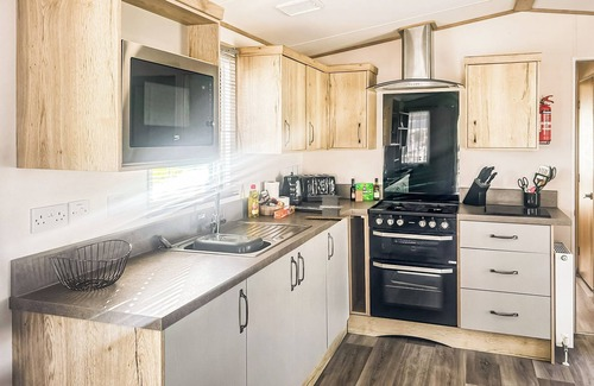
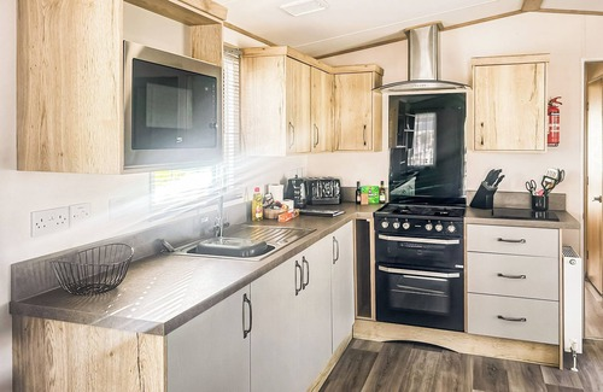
- toaster [307,194,353,220]
